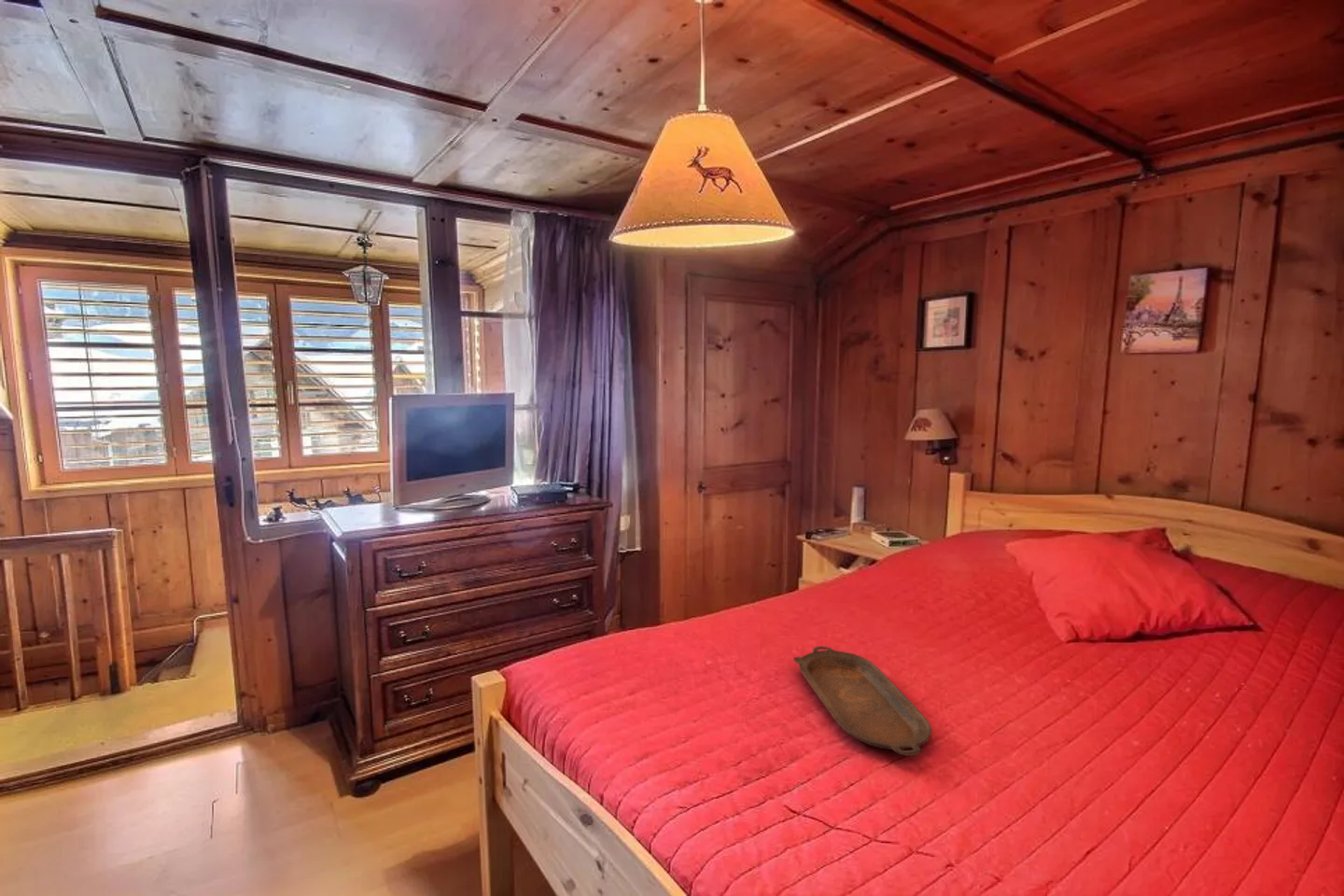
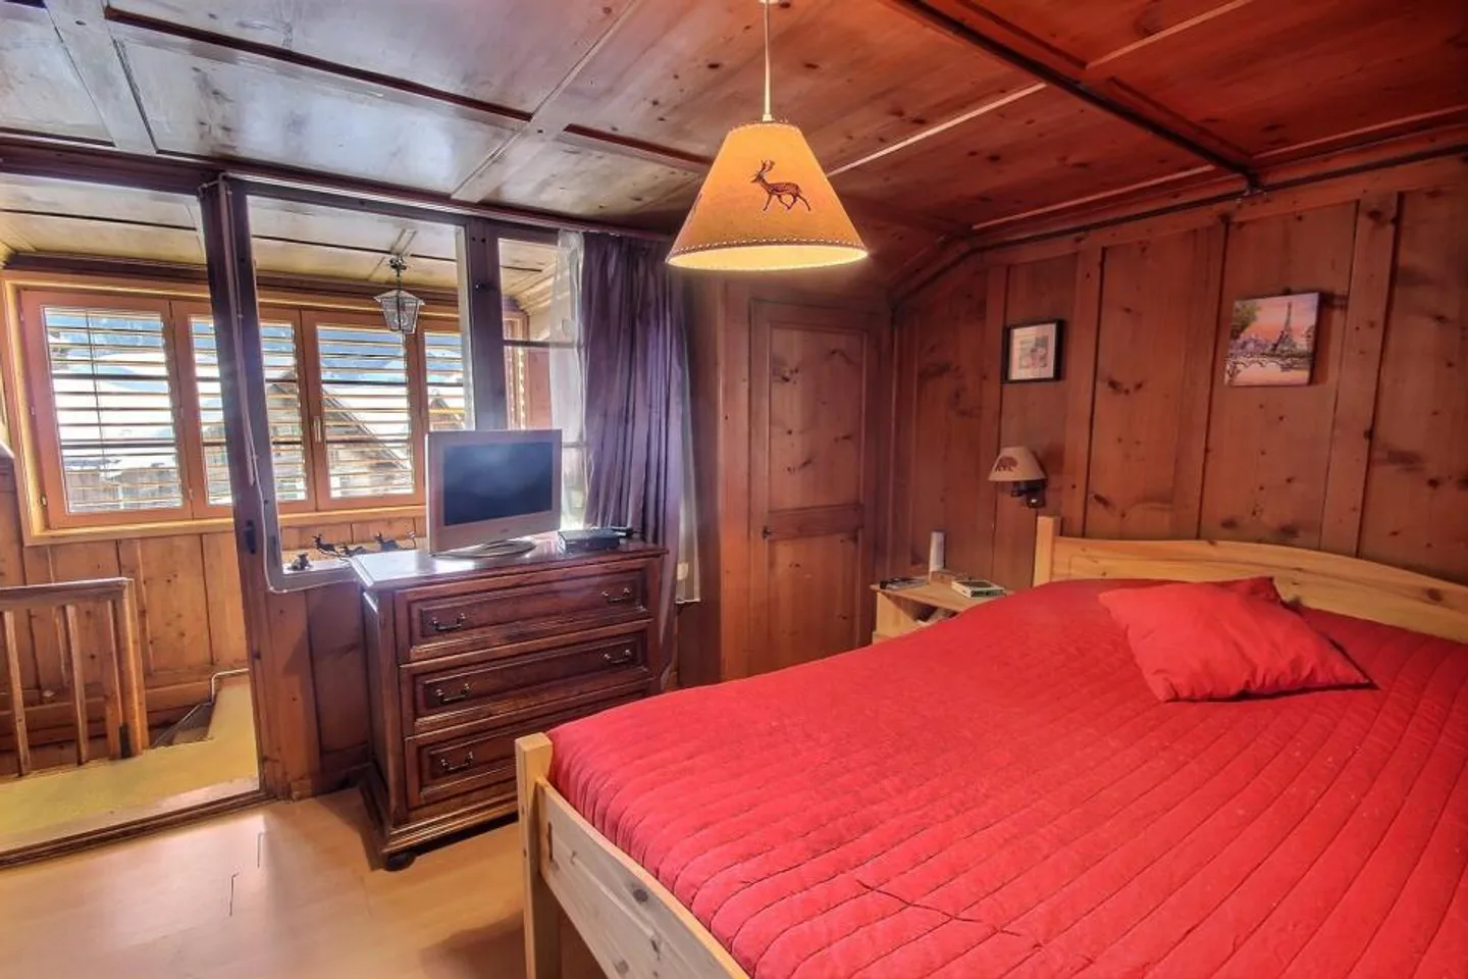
- serving tray [792,645,932,757]
